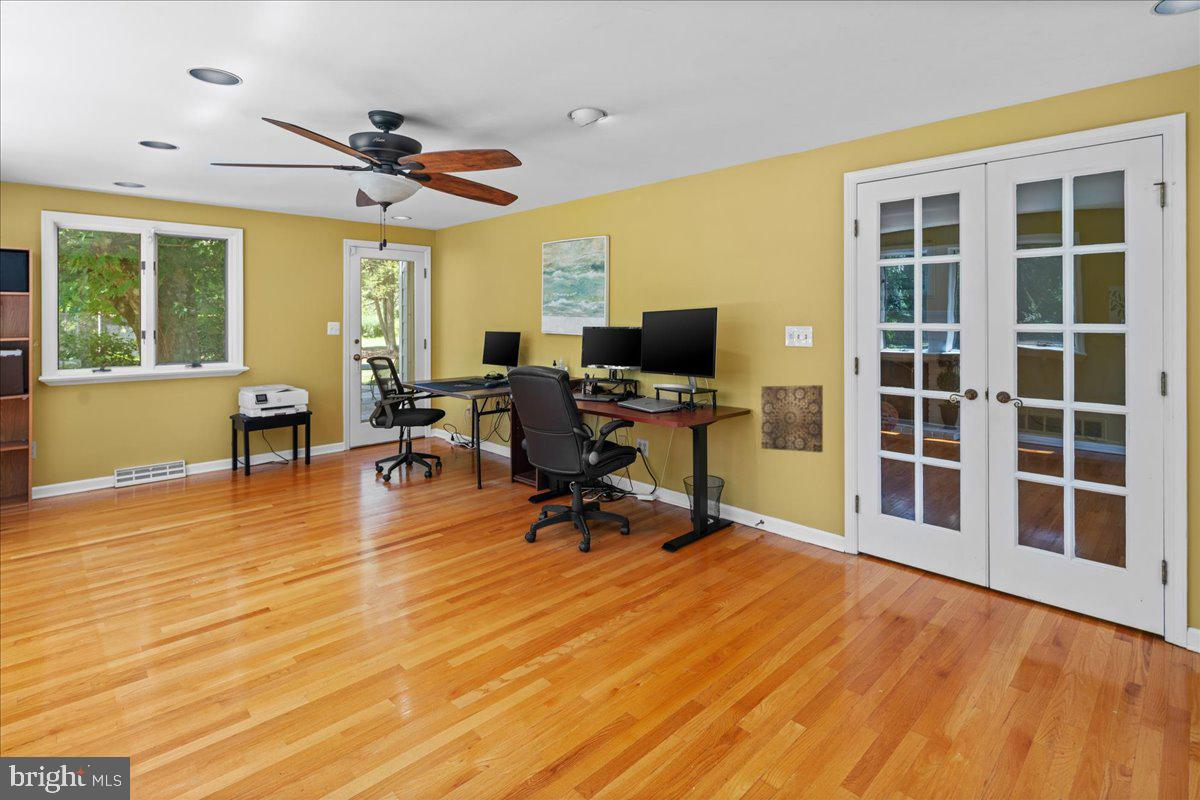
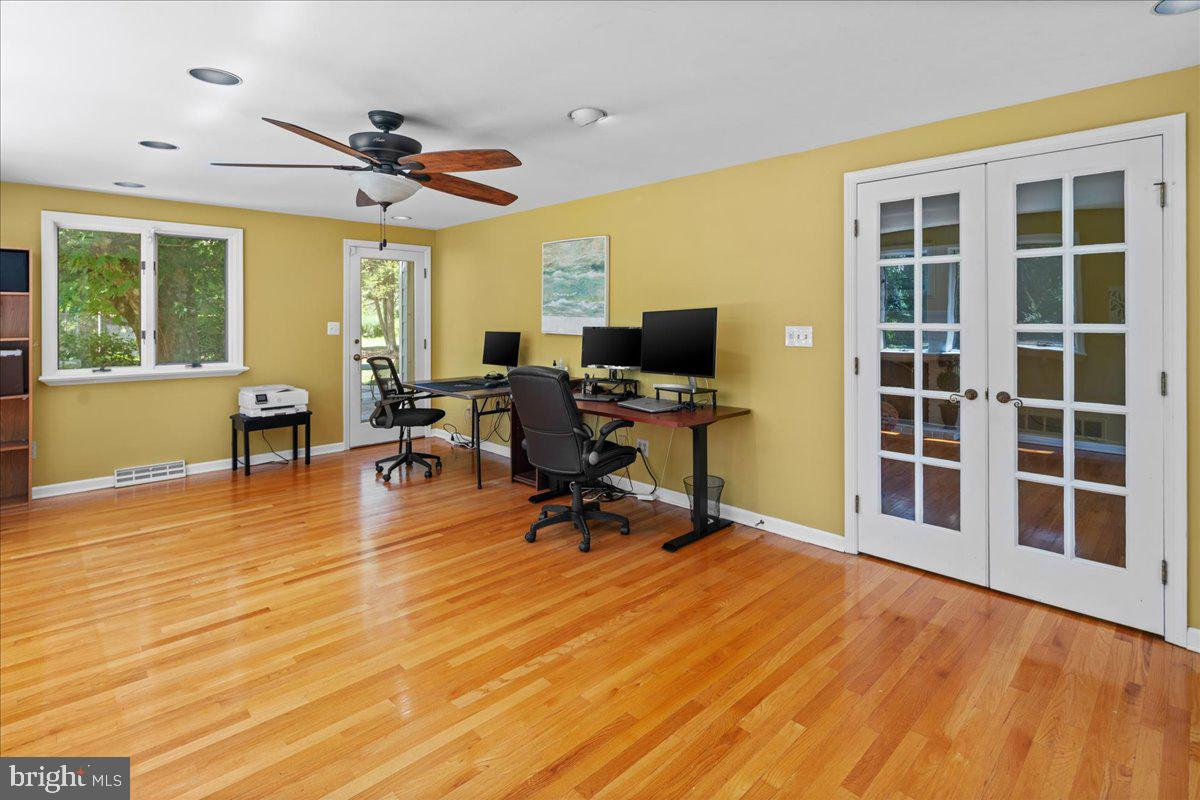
- wall art [760,384,824,453]
